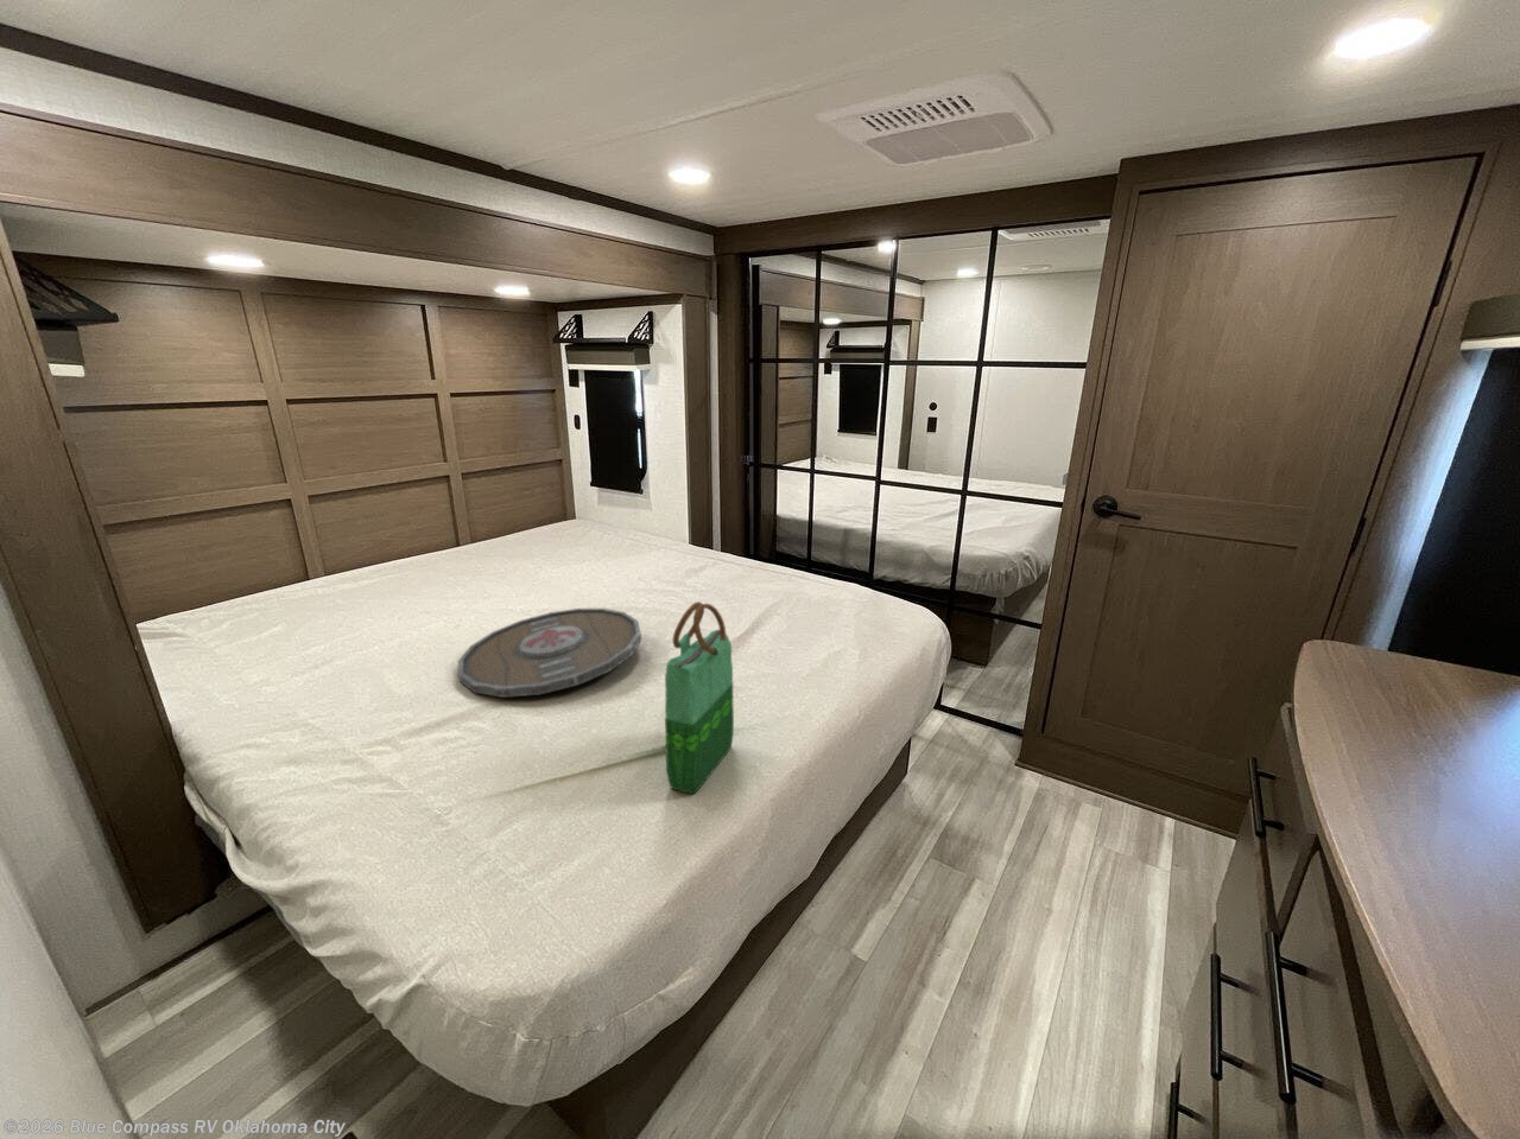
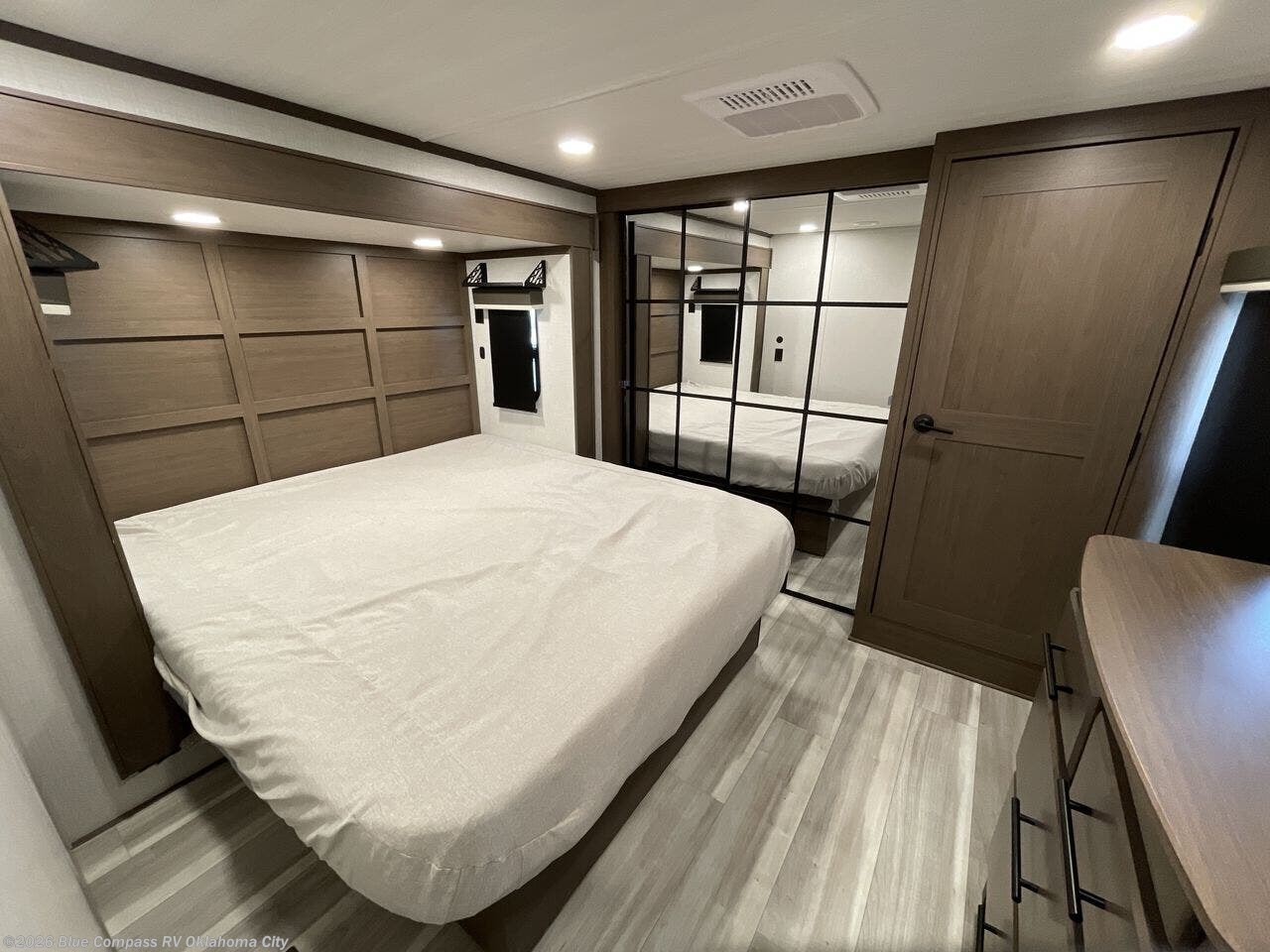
- tote bag [664,601,735,794]
- serving tray [457,608,643,699]
